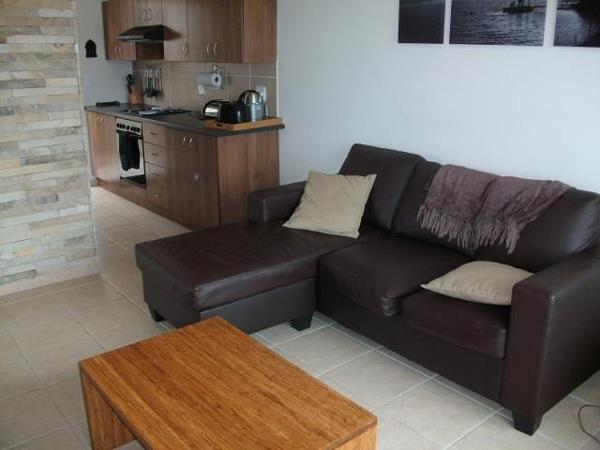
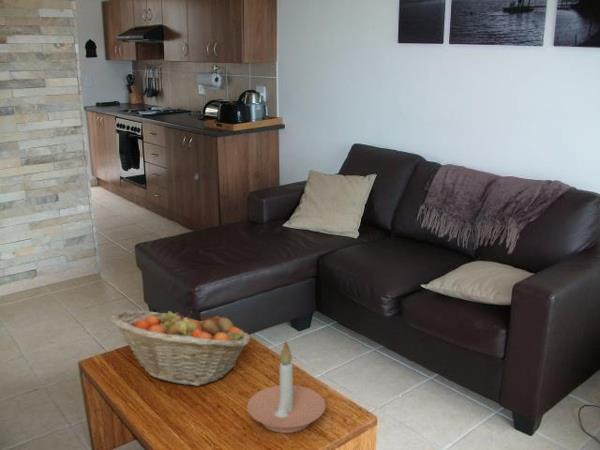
+ candle holder [246,339,326,434]
+ fruit basket [109,309,251,387]
